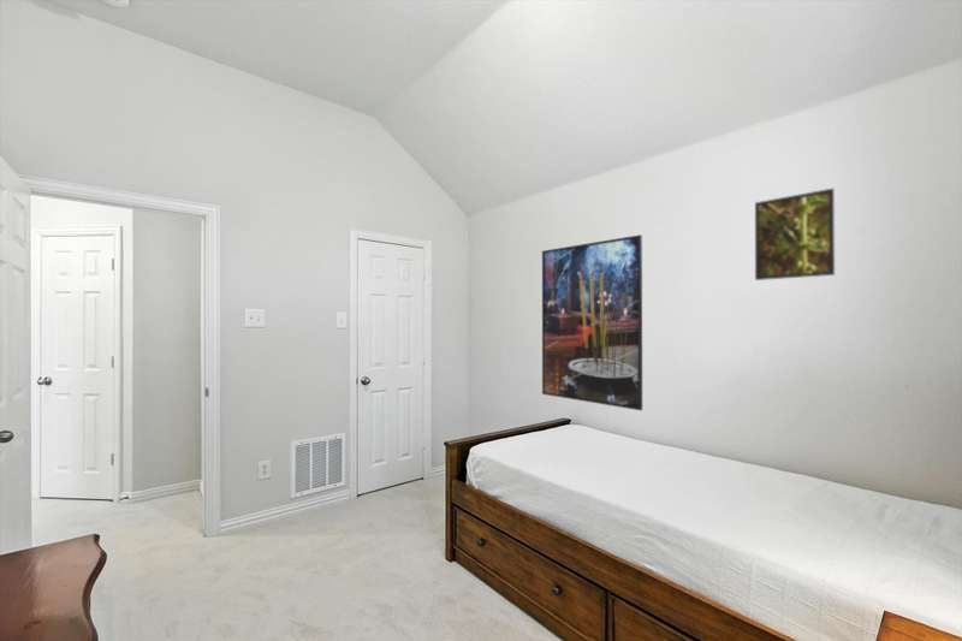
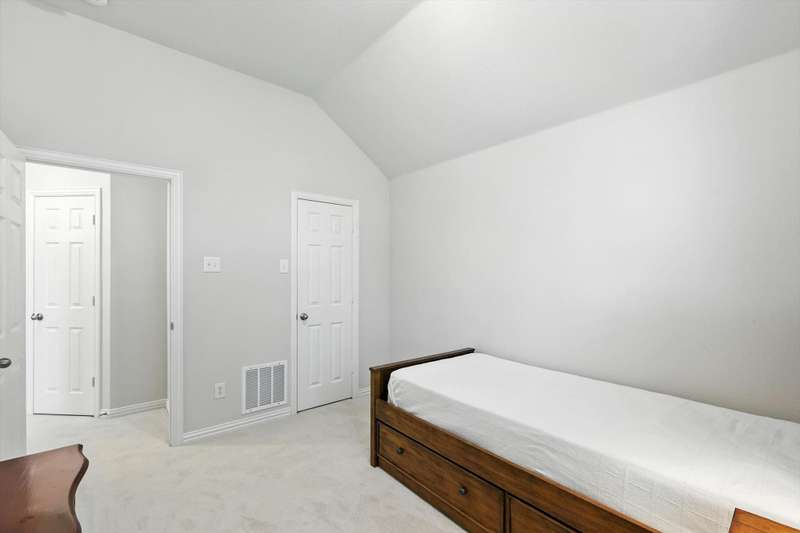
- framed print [541,233,643,411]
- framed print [754,188,836,281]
